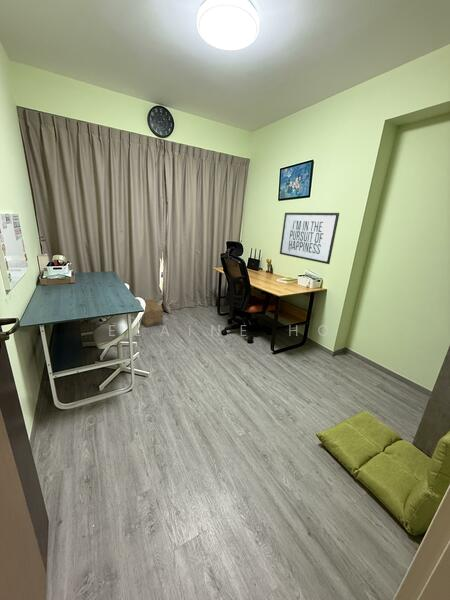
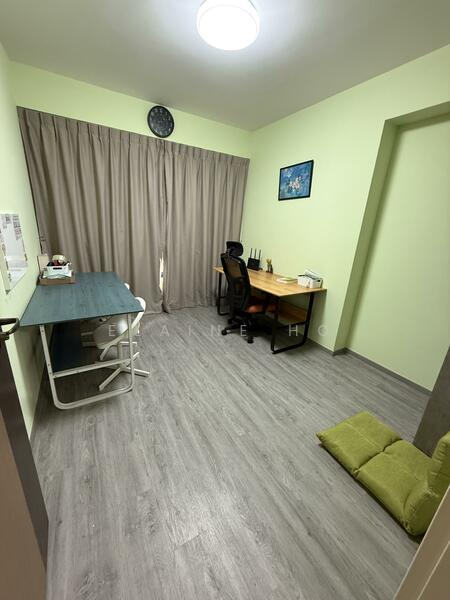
- mirror [279,212,340,265]
- cardboard box [140,299,164,328]
